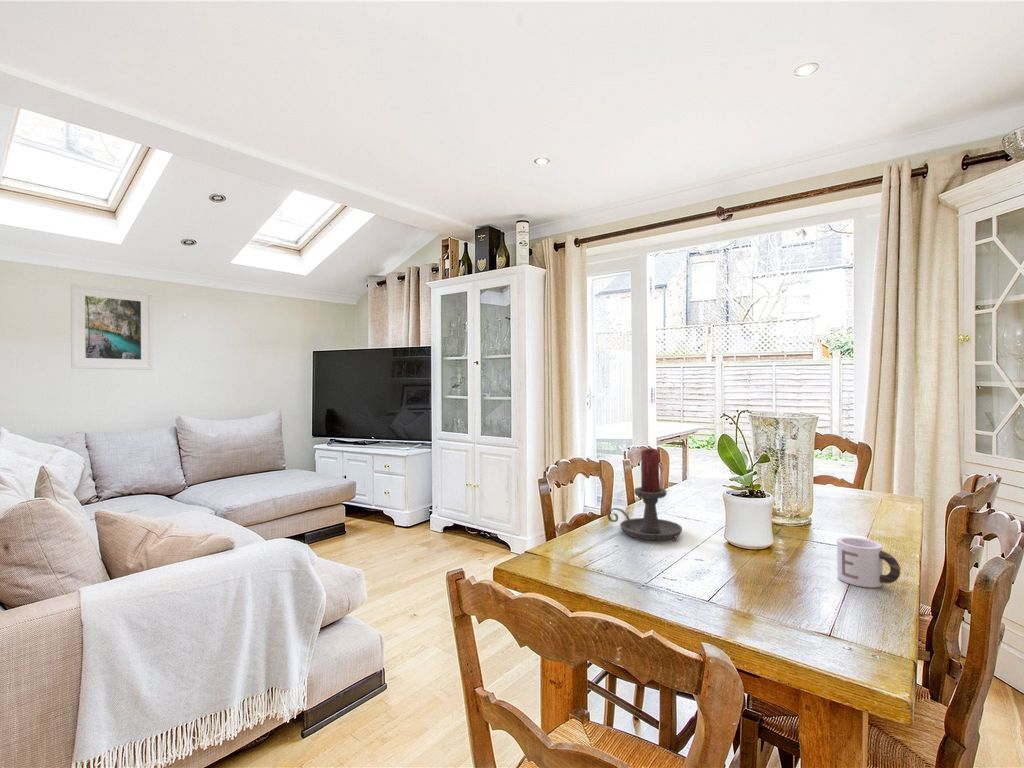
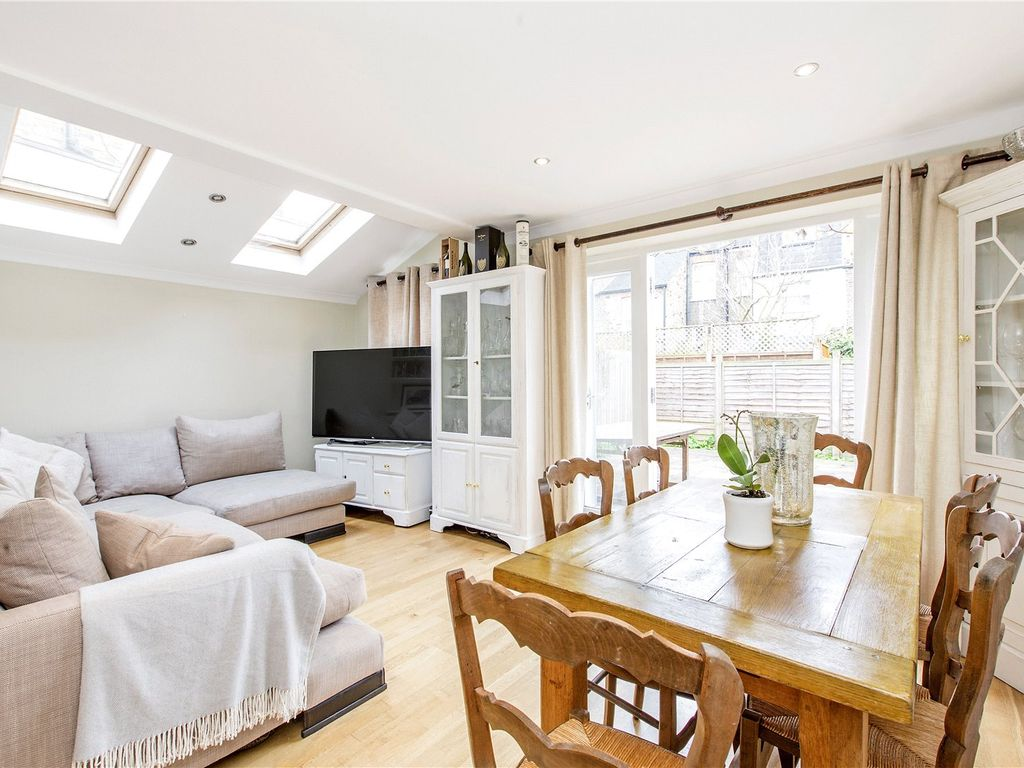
- mug [836,536,901,588]
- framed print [70,282,154,371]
- candle holder [606,448,683,541]
